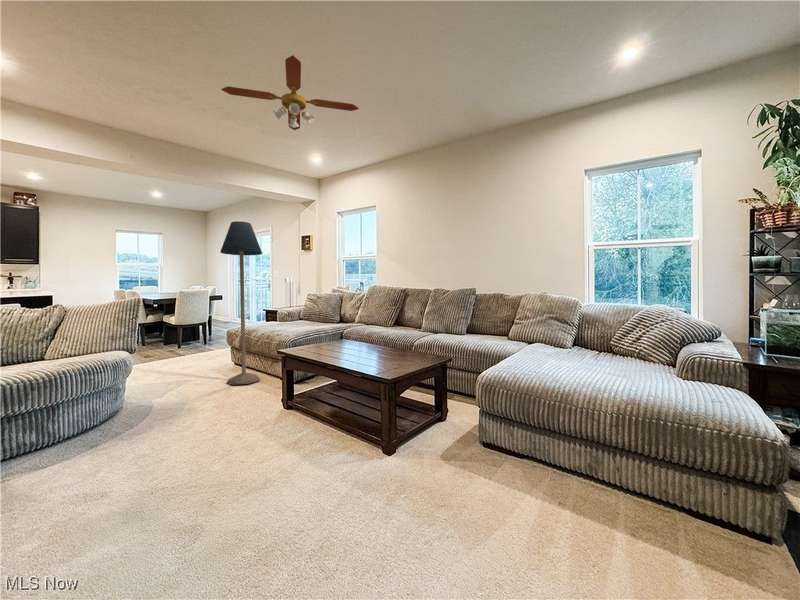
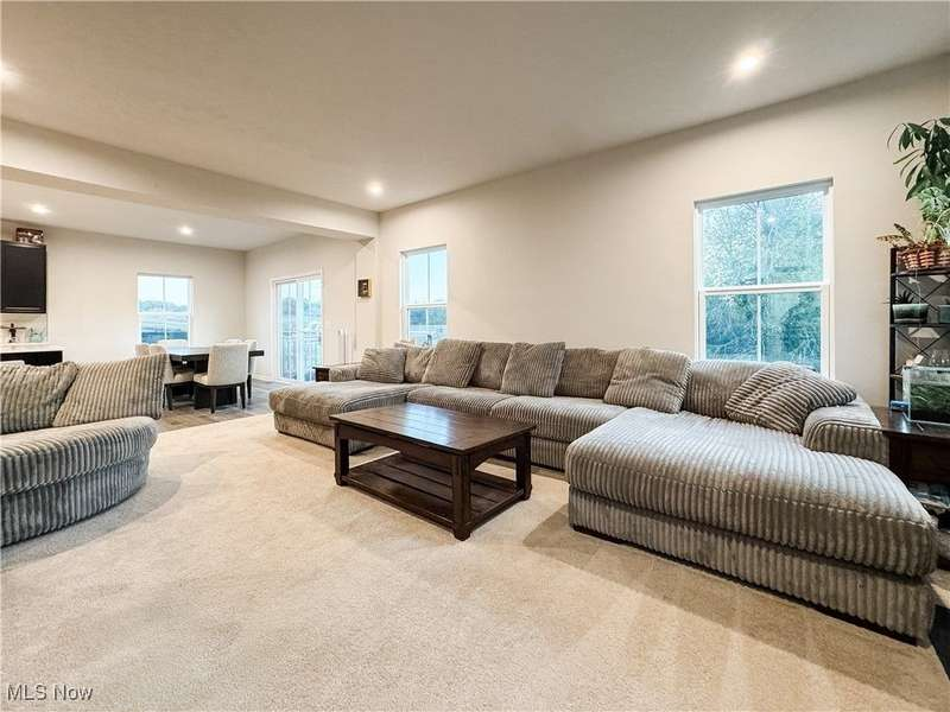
- ceiling fan [220,54,360,131]
- floor lamp [219,220,263,386]
